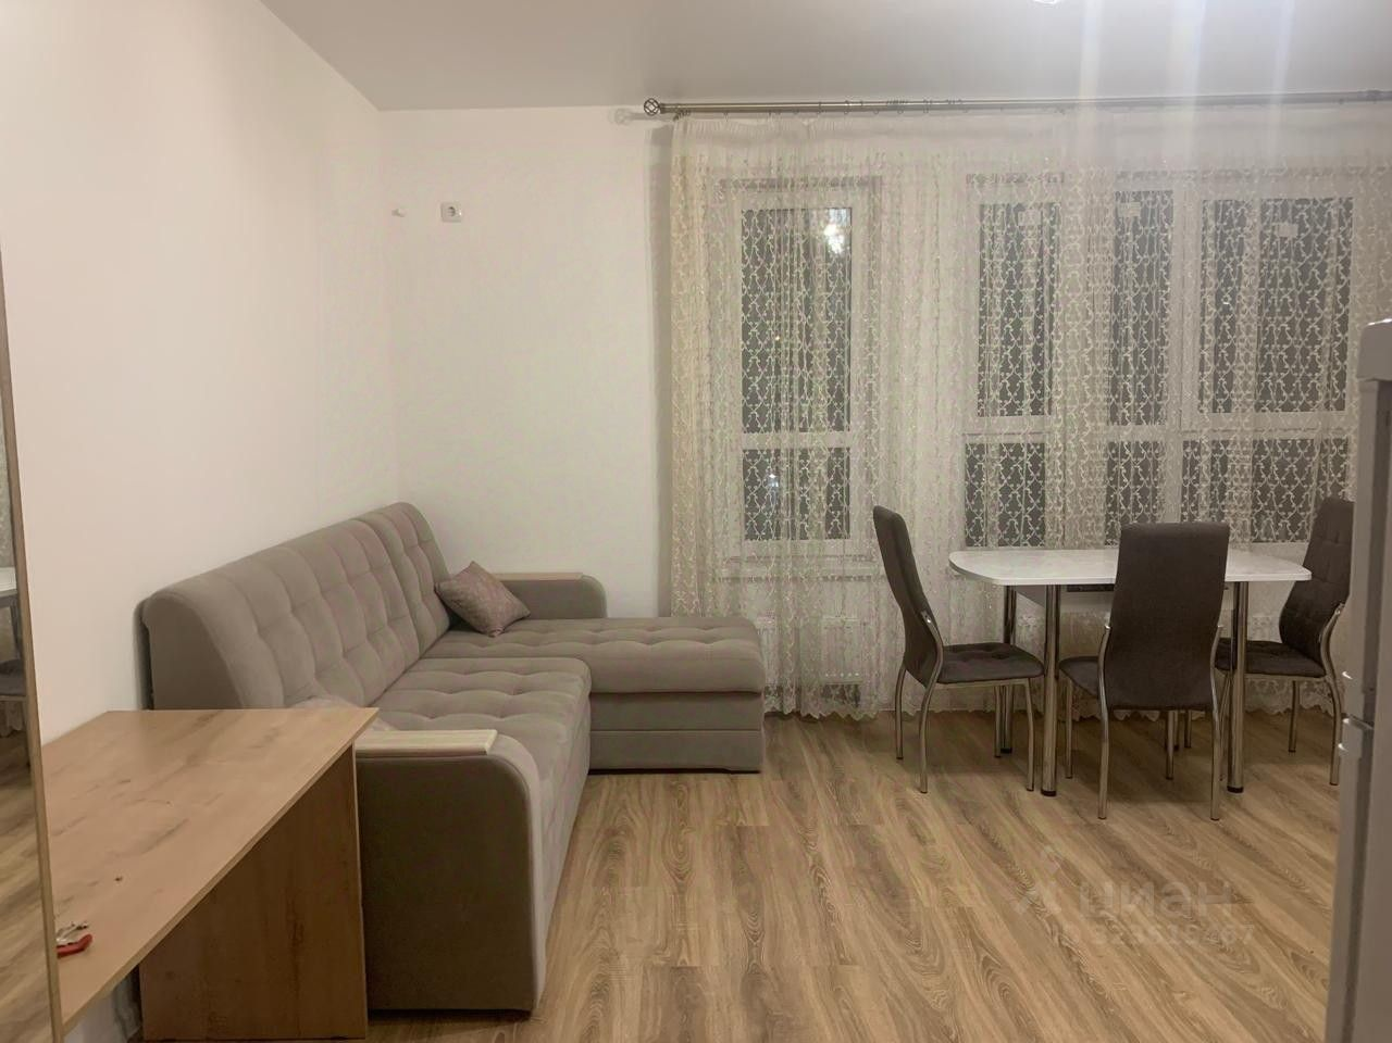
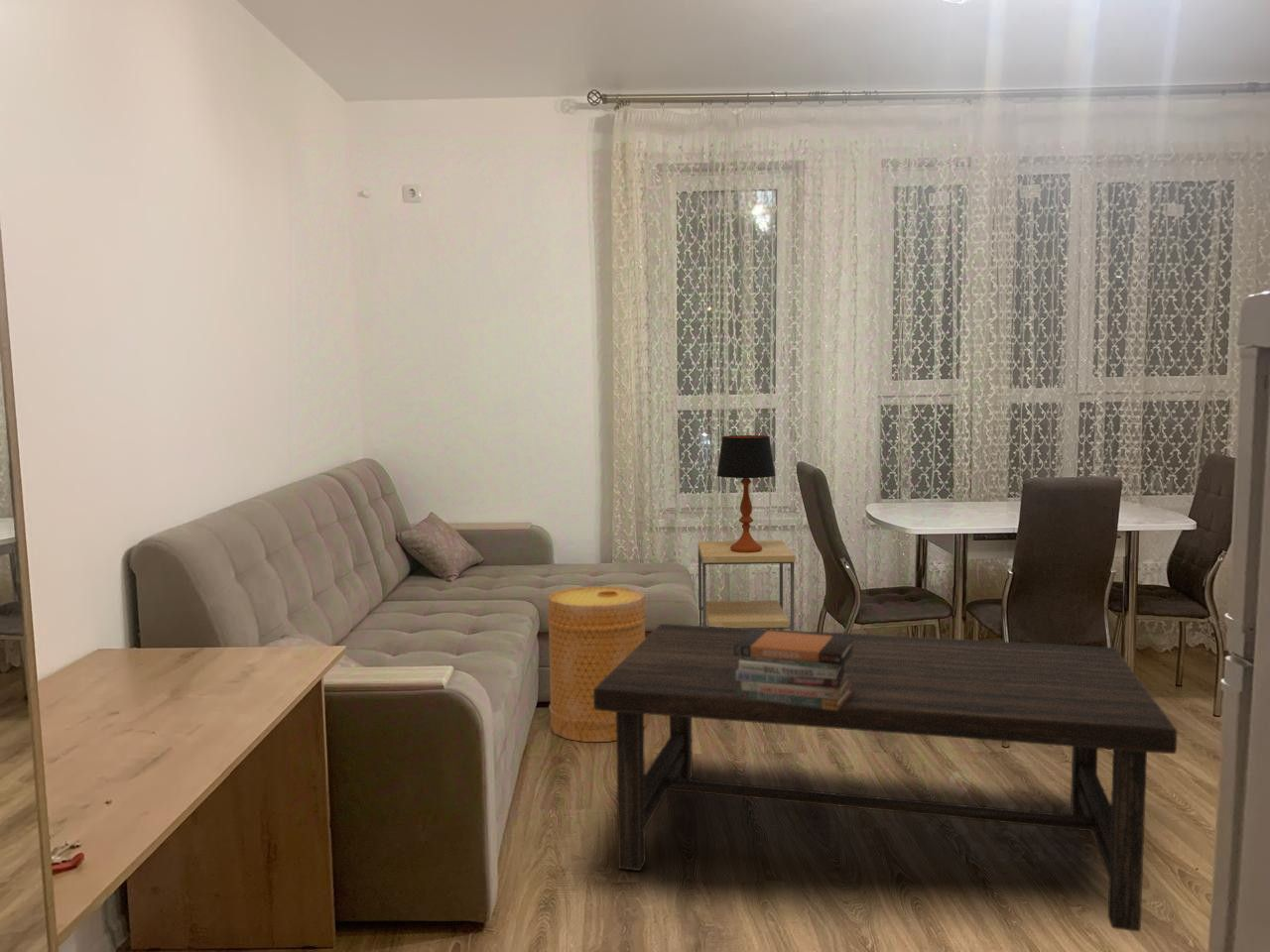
+ side table [698,539,796,631]
+ book stack [734,630,853,711]
+ table lamp [715,434,777,552]
+ coffee table [593,623,1178,932]
+ basket [546,585,647,743]
